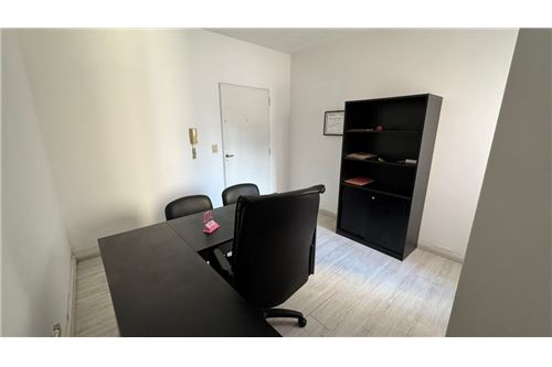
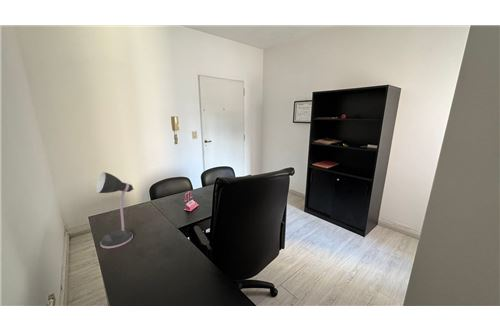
+ desk lamp [95,171,135,249]
